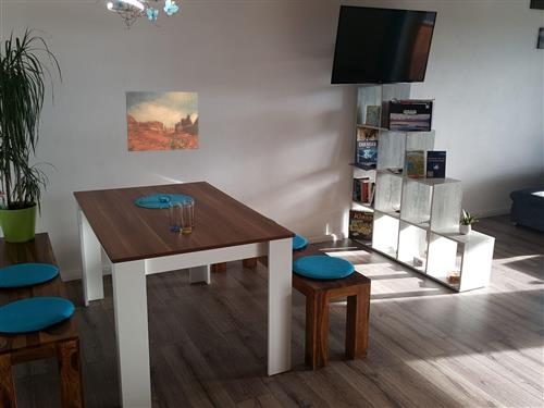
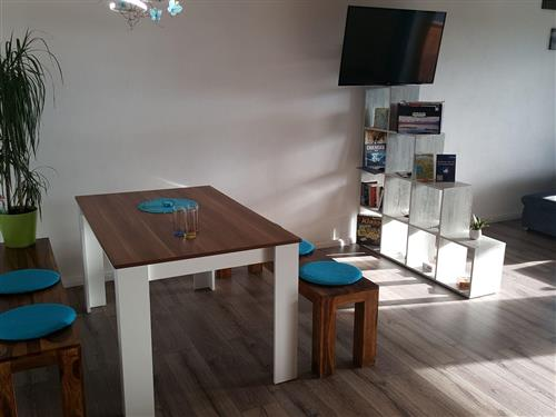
- wall art [125,90,199,152]
